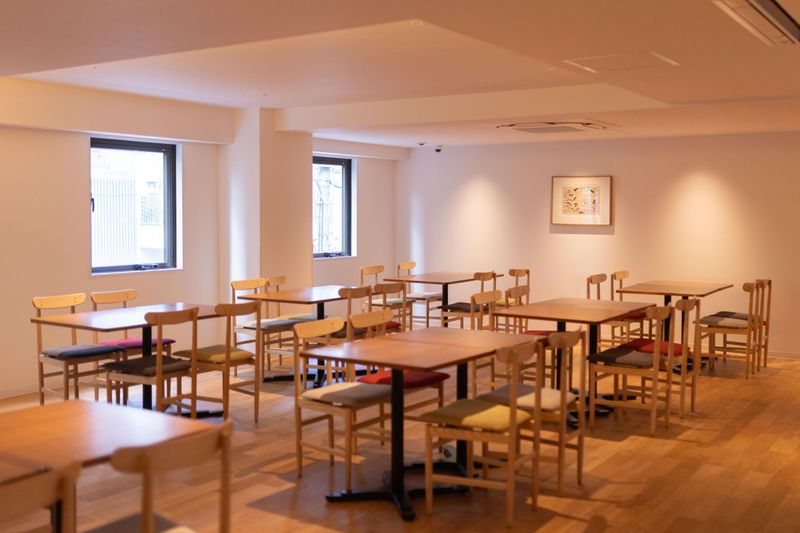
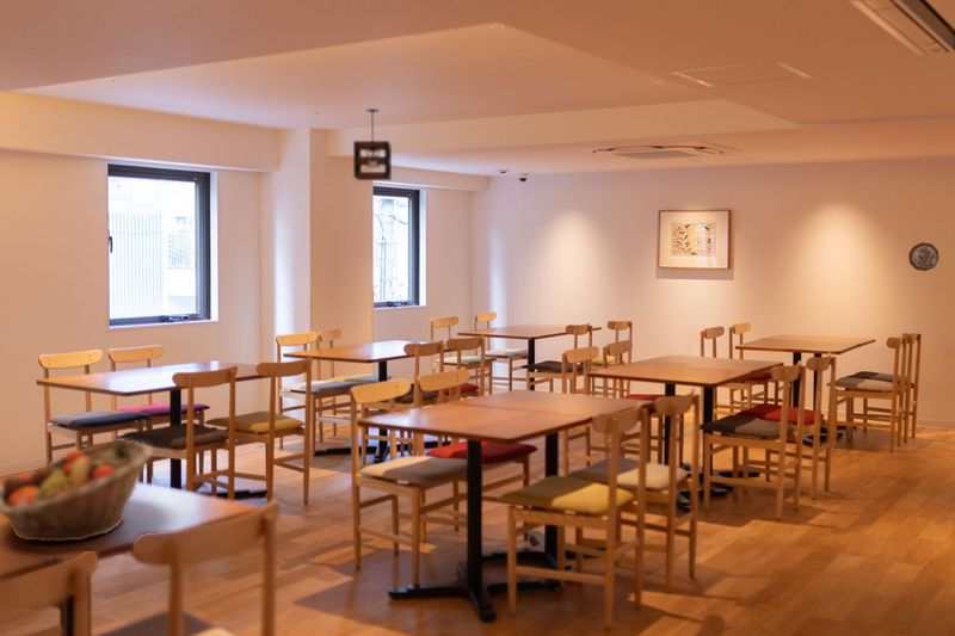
+ decorative plate [907,241,939,272]
+ pendant light [352,107,393,181]
+ fruit basket [0,439,154,543]
